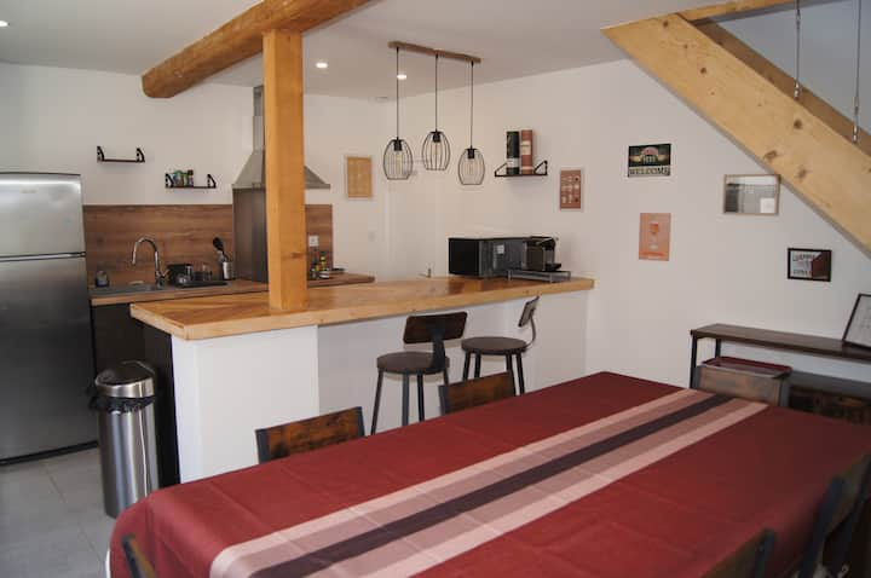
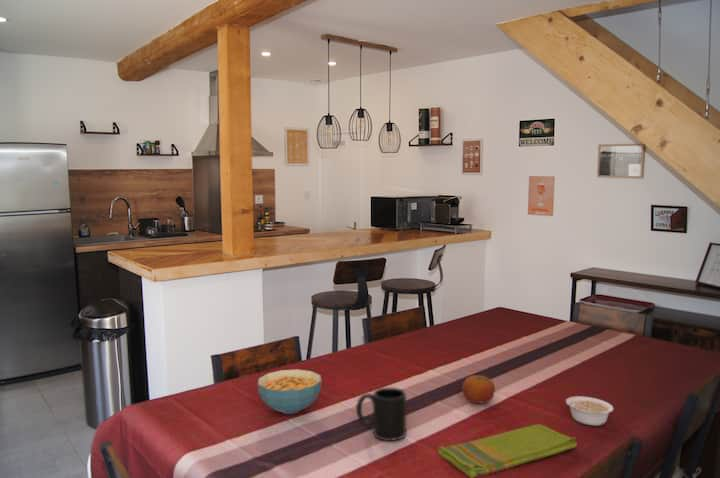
+ legume [565,395,614,427]
+ cereal bowl [257,368,323,415]
+ dish towel [437,423,578,478]
+ mug [355,387,407,442]
+ fruit [461,374,496,404]
